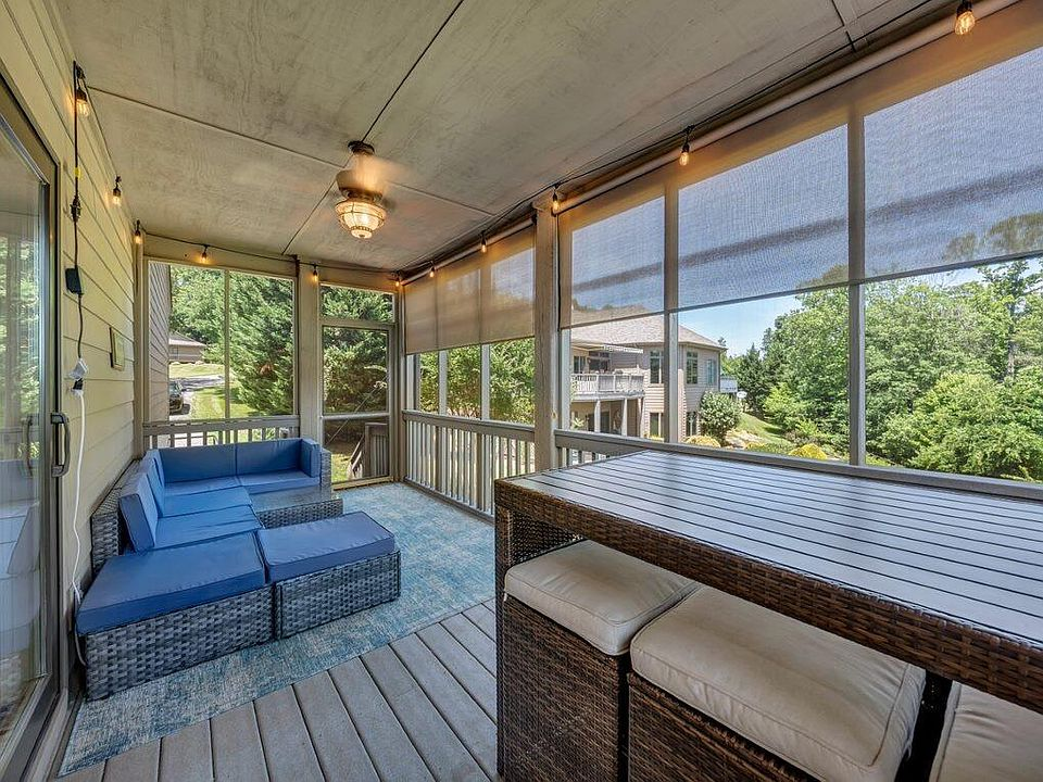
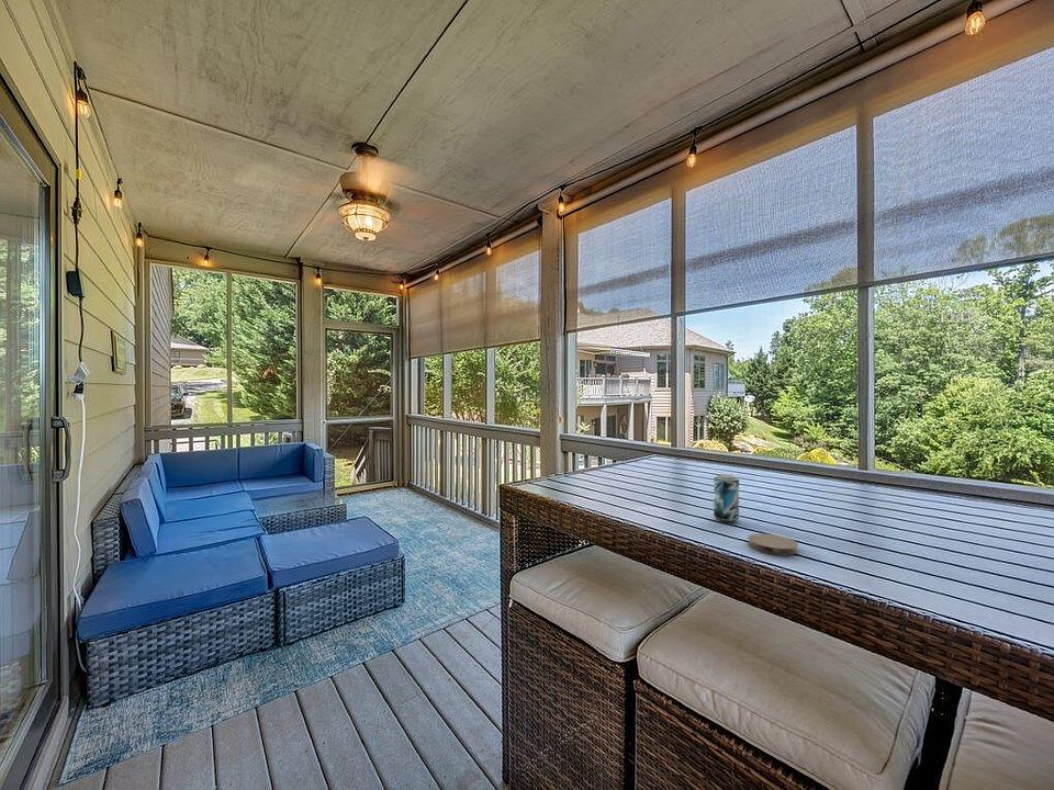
+ beer can [713,473,740,523]
+ coaster [747,532,799,556]
